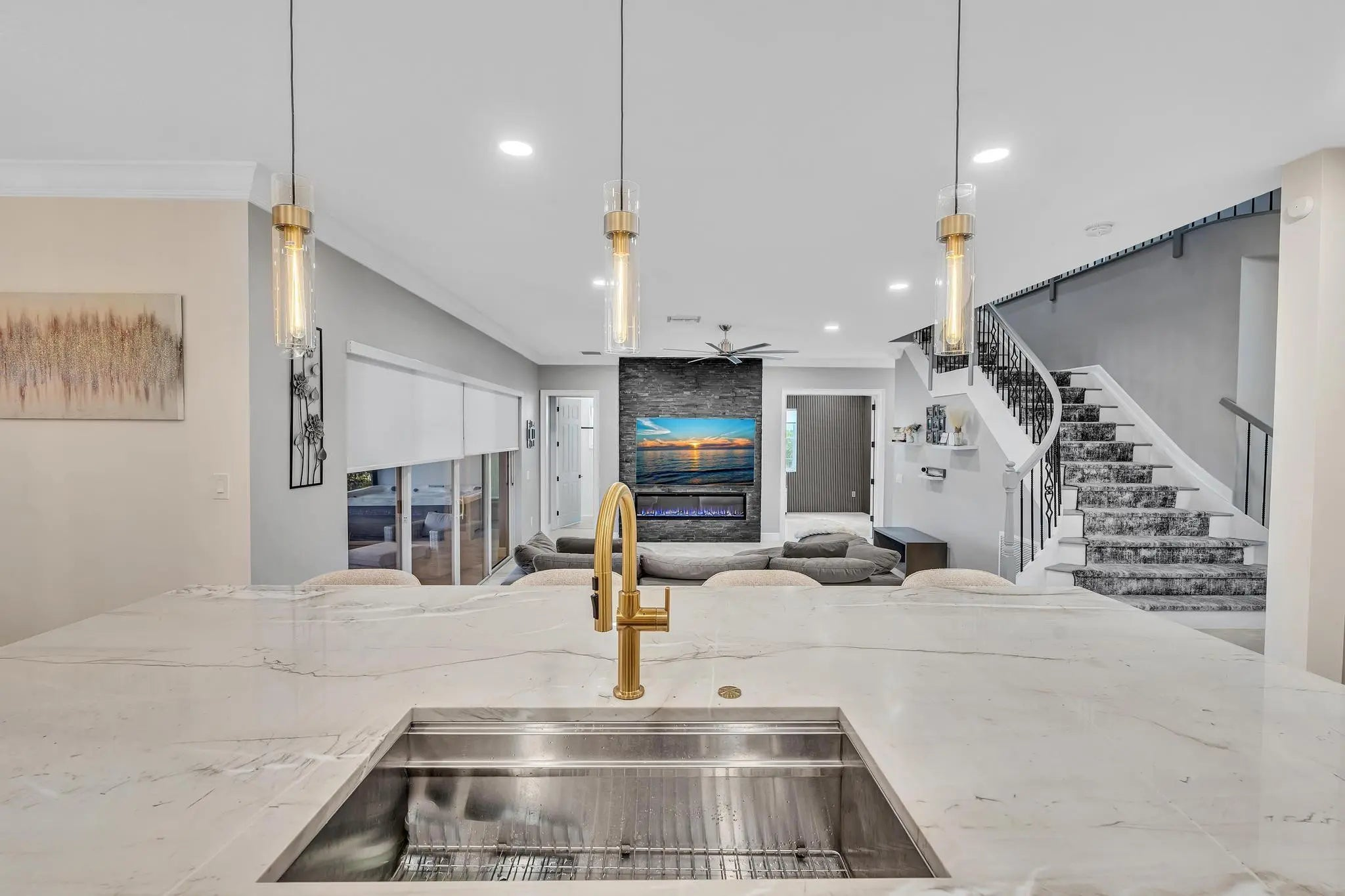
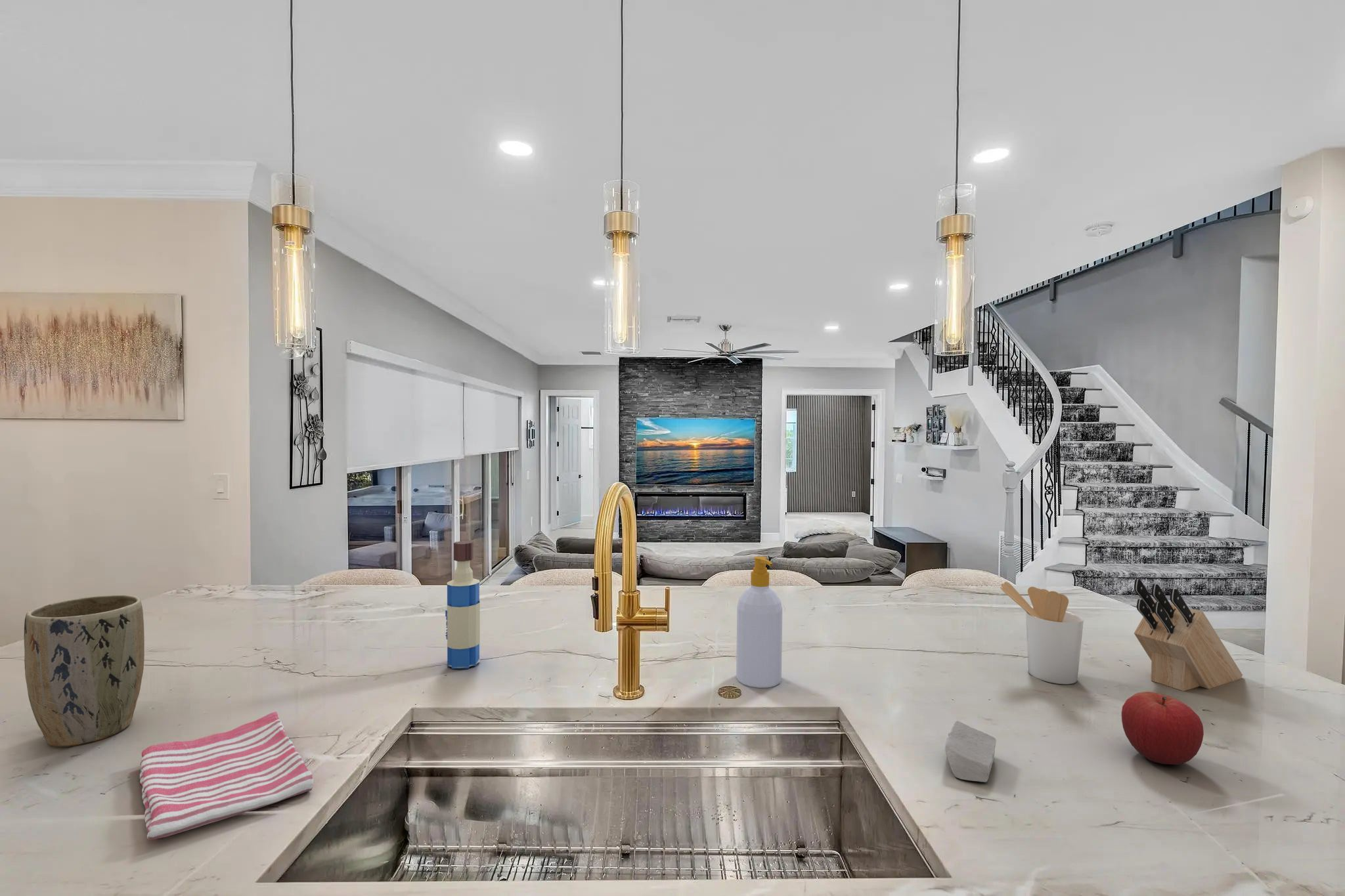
+ plant pot [24,594,145,747]
+ dish towel [139,711,315,840]
+ knife block [1134,578,1243,692]
+ soap bar [944,720,997,783]
+ soap bottle [736,556,783,689]
+ fruit [1121,691,1204,765]
+ utensil holder [1000,581,1084,685]
+ tequila bottle [445,540,481,670]
